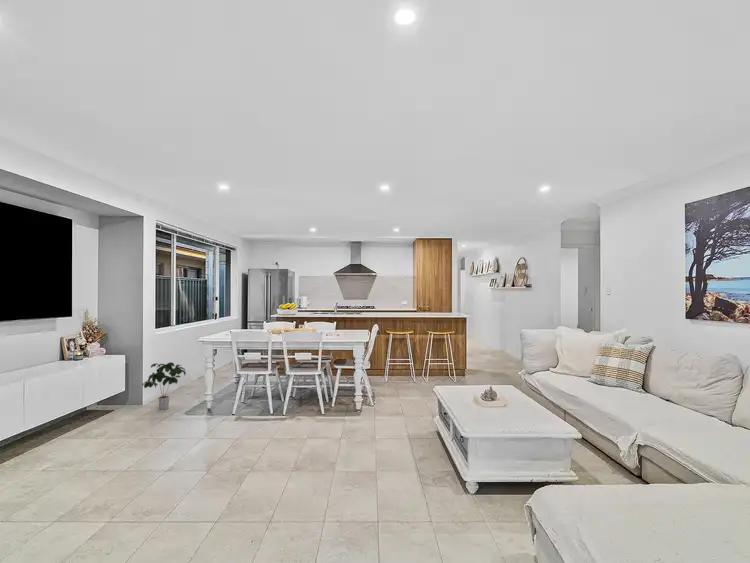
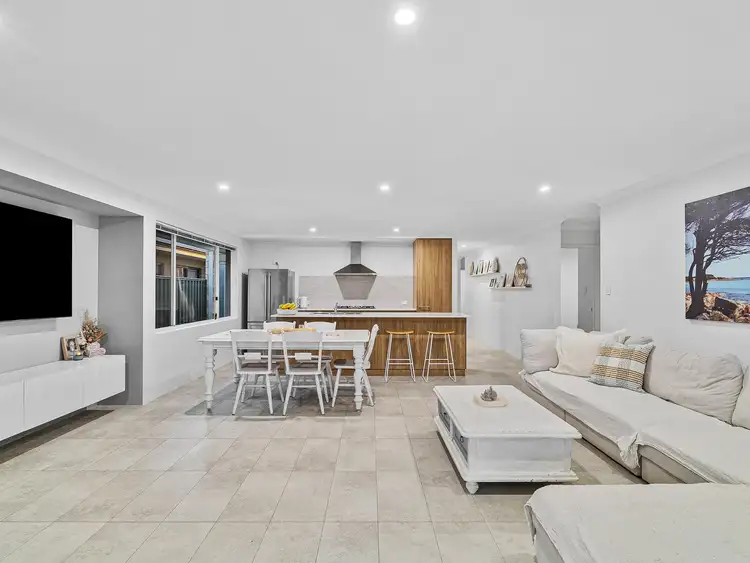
- potted plant [141,361,187,410]
